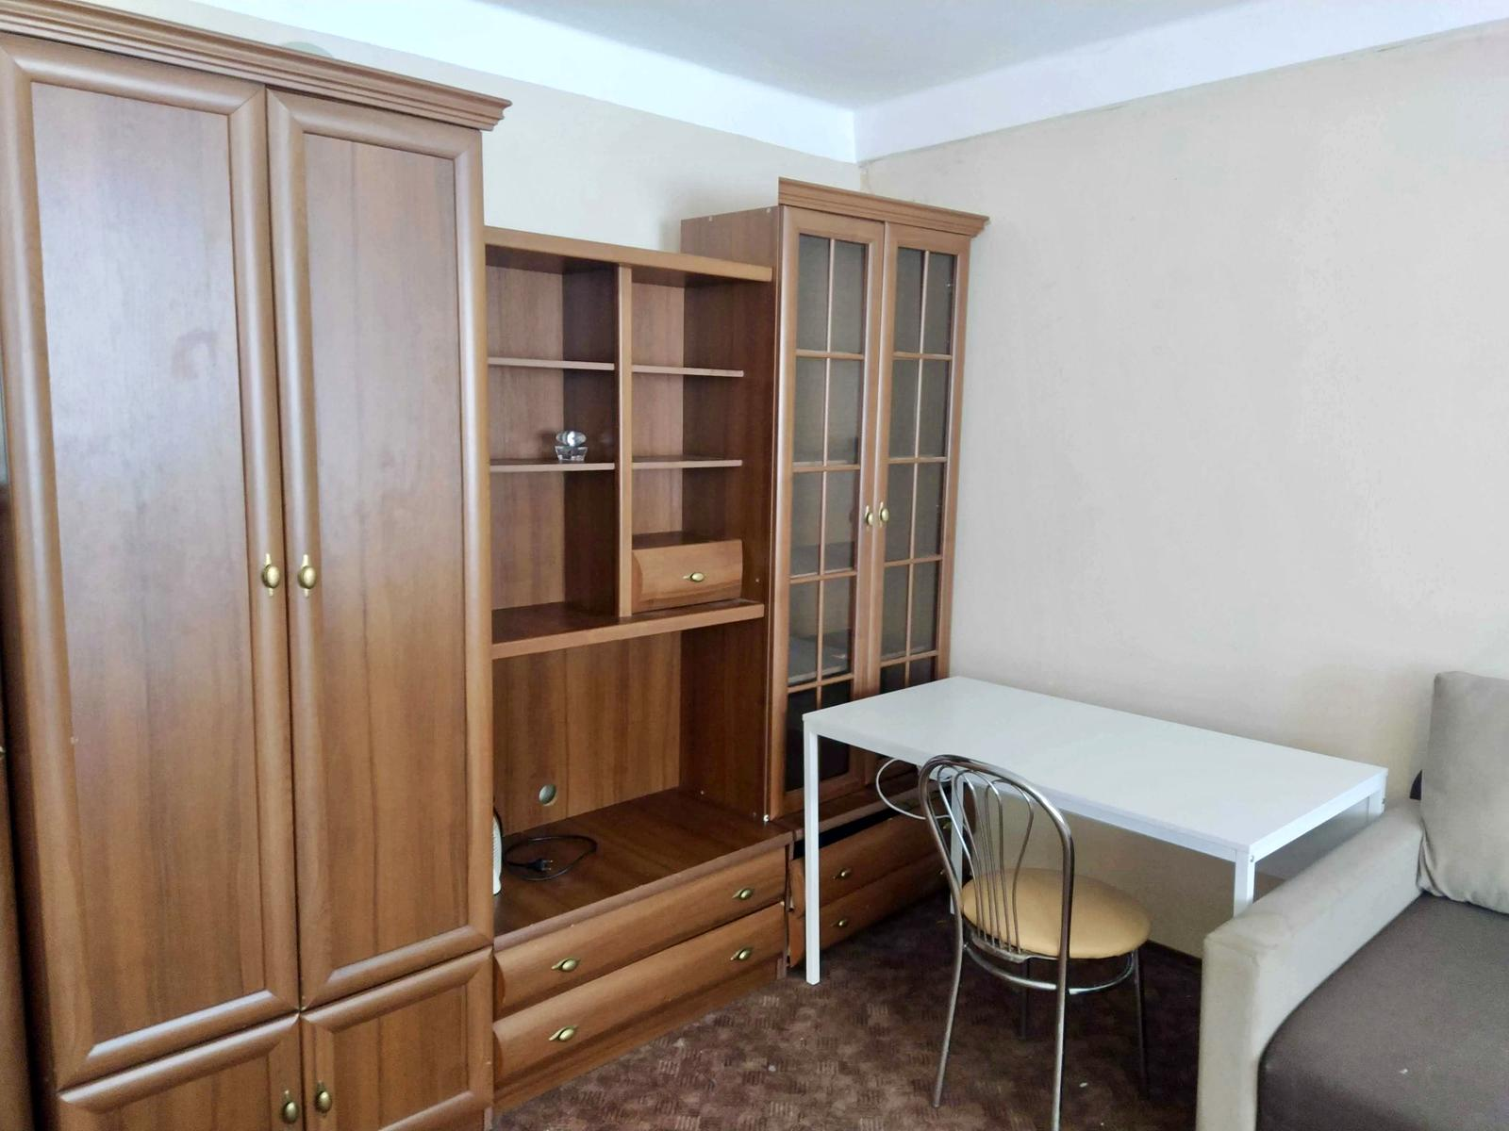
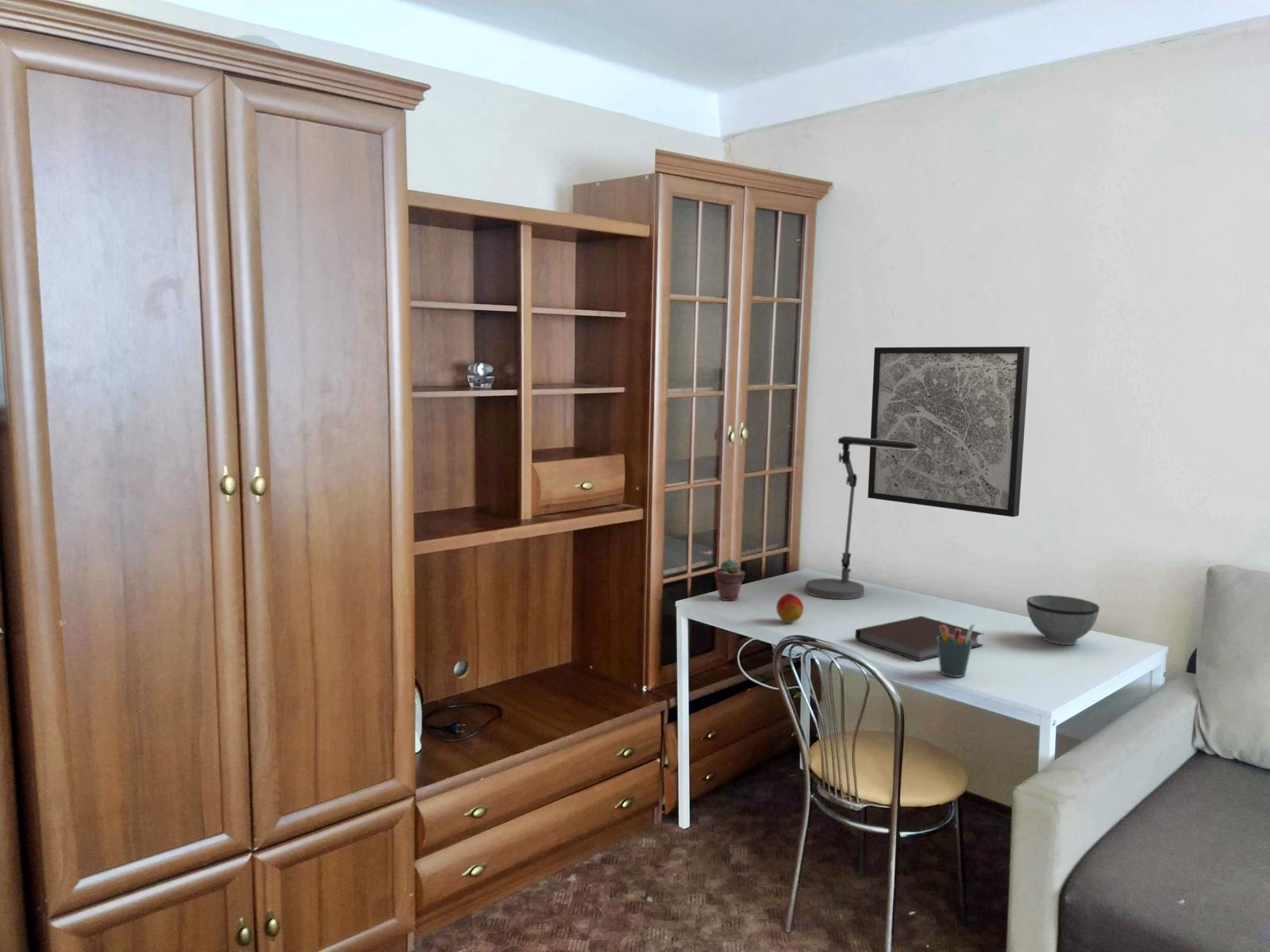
+ potted succulent [714,559,746,601]
+ desk lamp [804,436,918,600]
+ pen holder [937,624,975,678]
+ bowl [1026,594,1100,646]
+ notebook [854,616,984,662]
+ peach [775,593,804,624]
+ wall art [867,346,1030,518]
